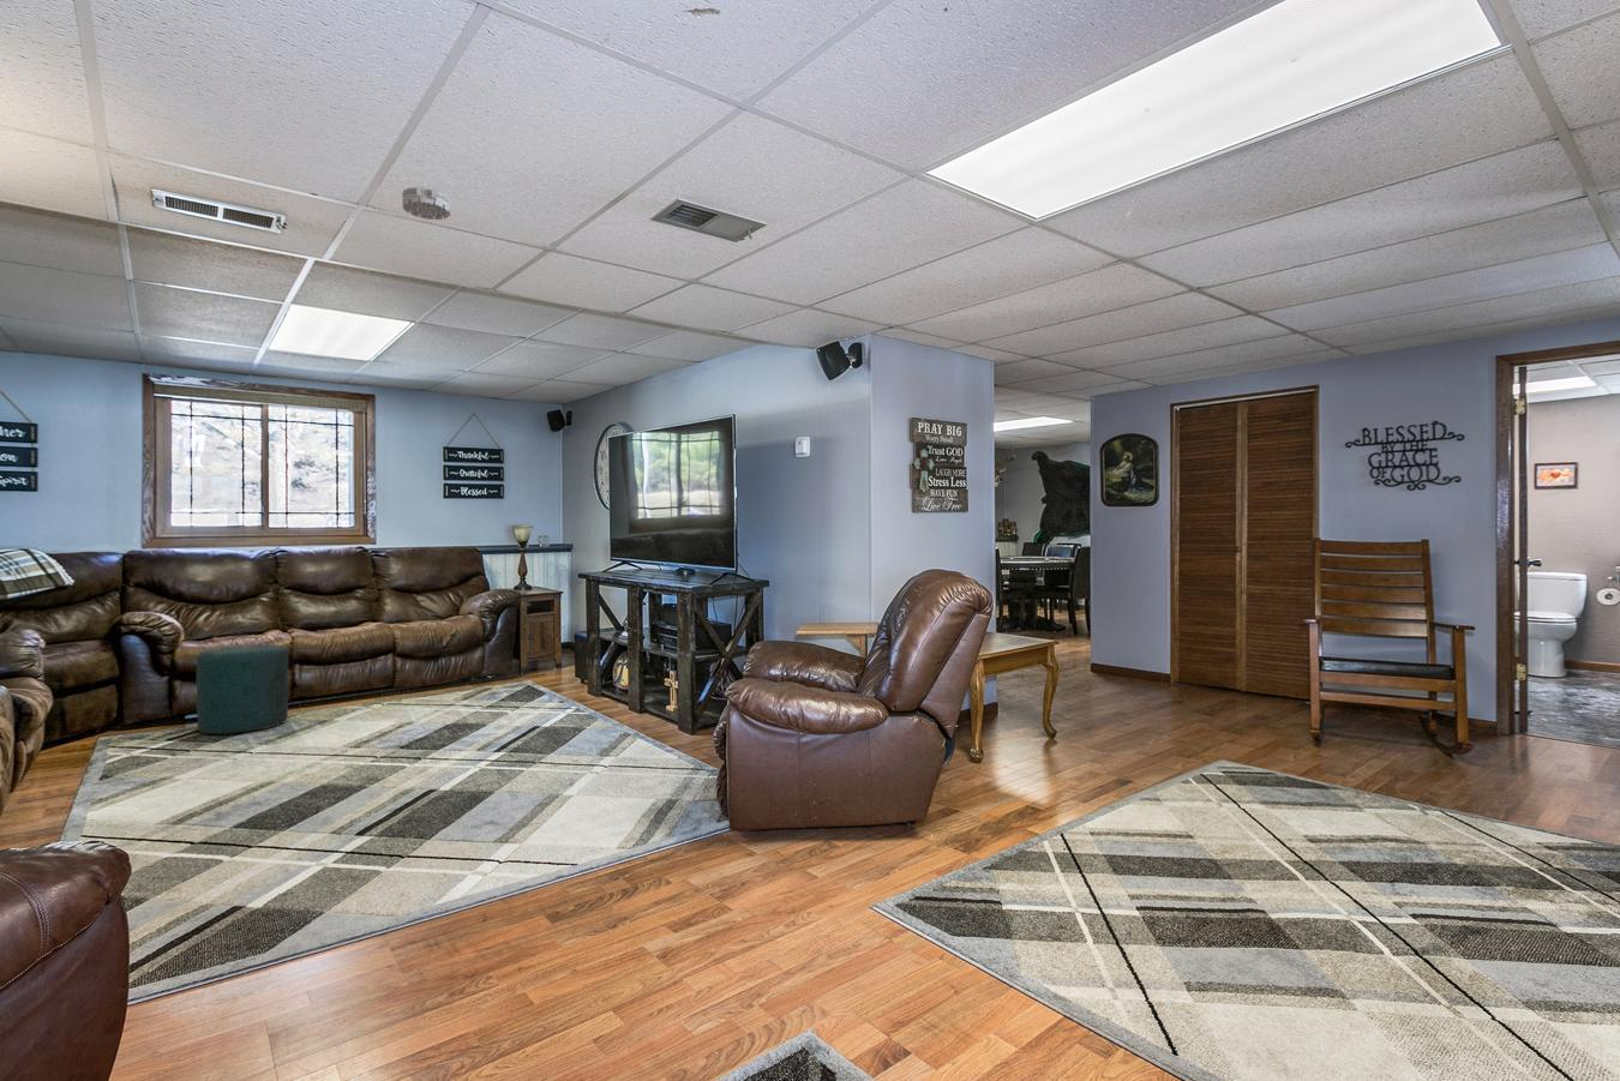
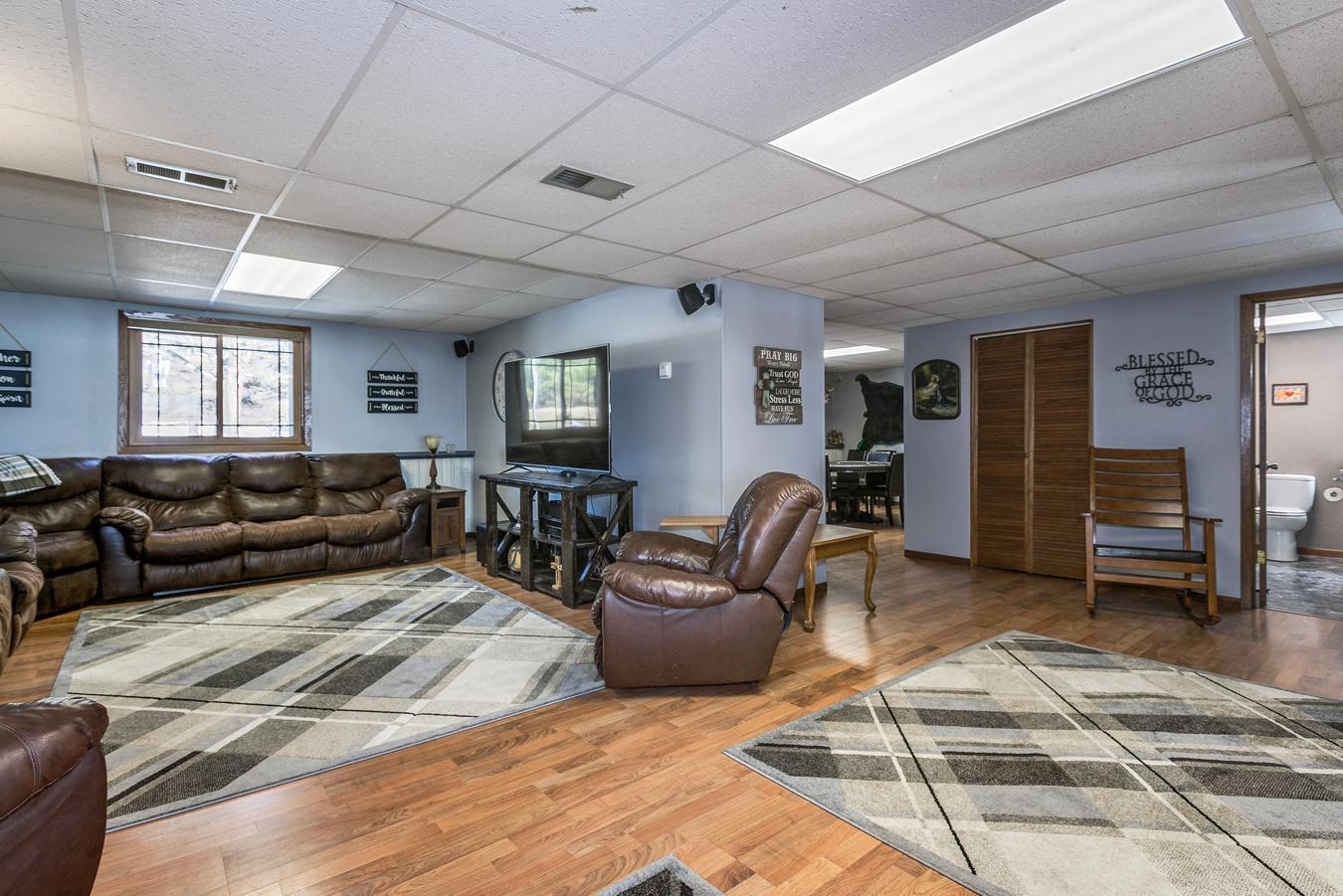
- smoke detector [400,186,451,221]
- ottoman [195,643,290,736]
